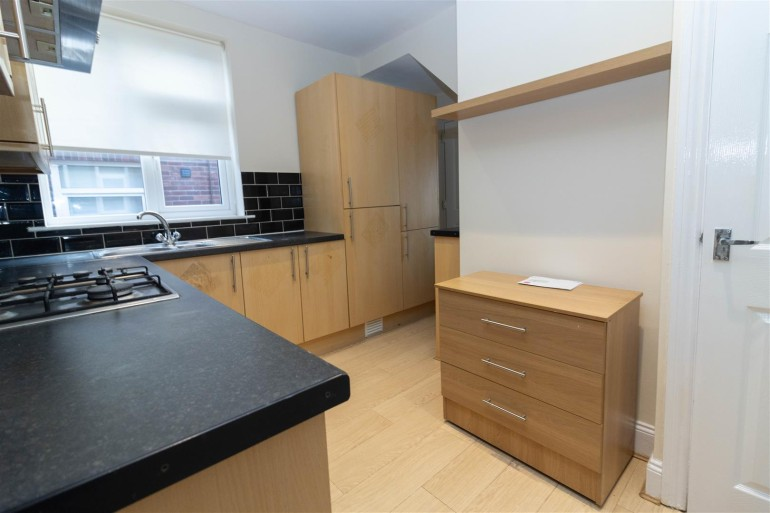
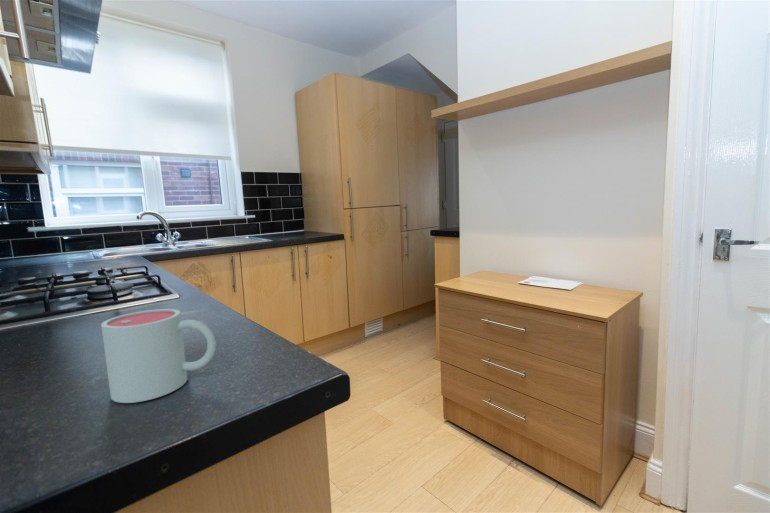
+ mug [100,308,217,404]
